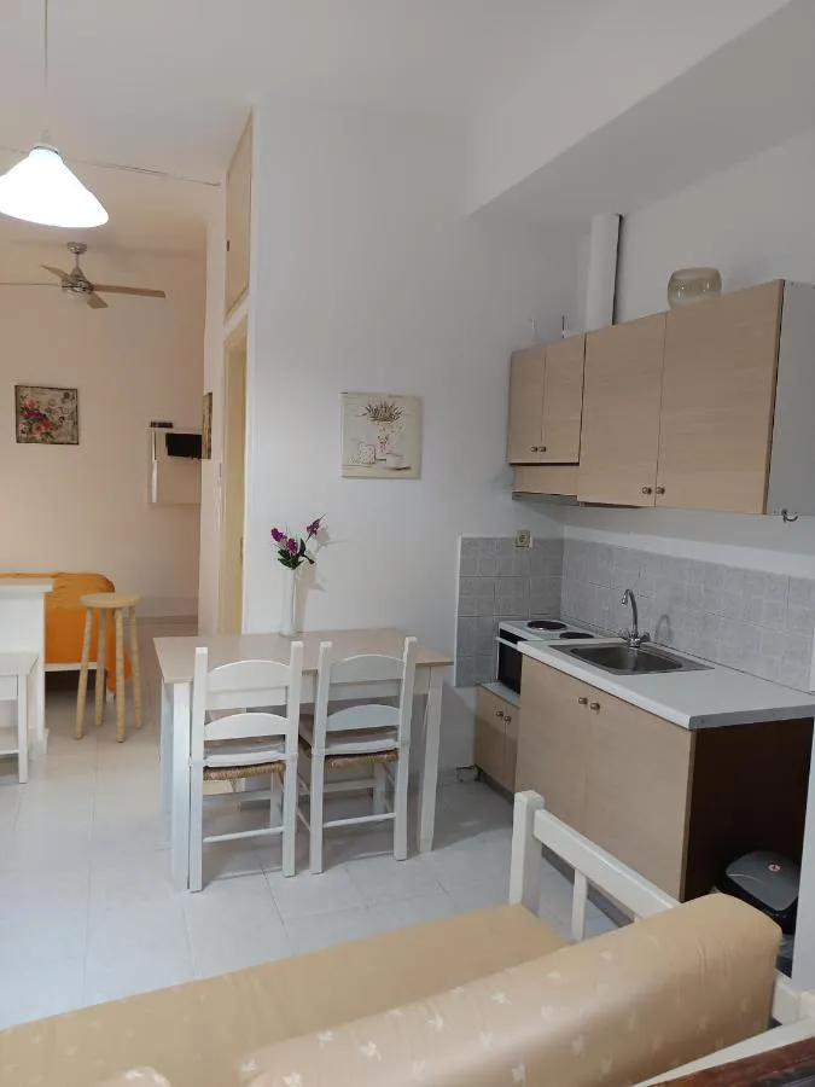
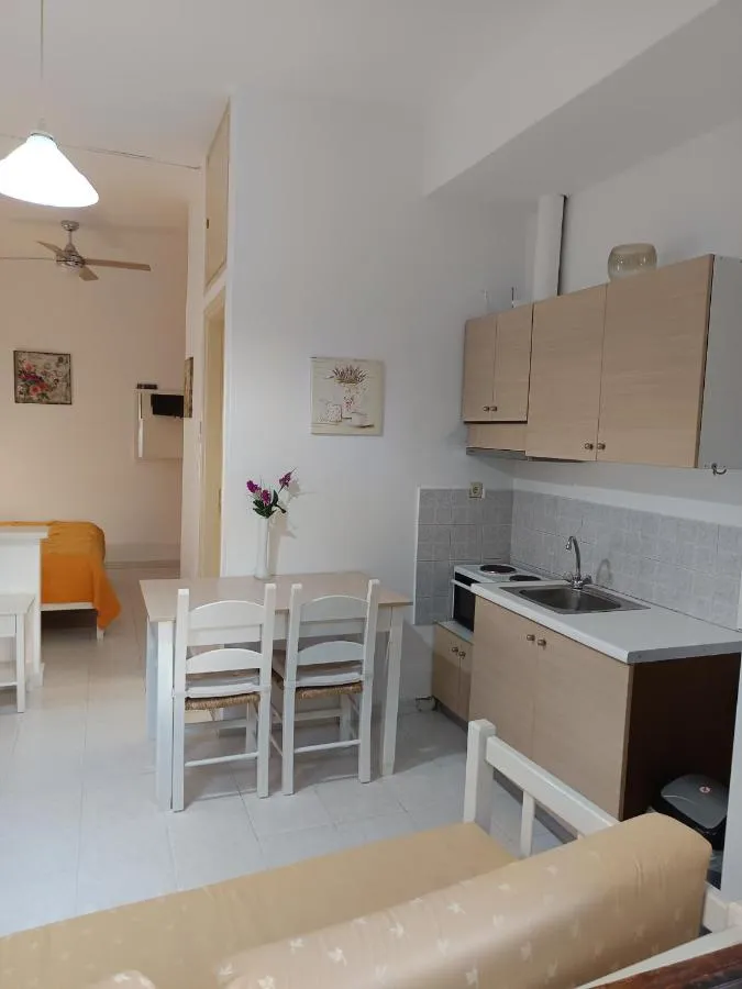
- stool [74,592,142,743]
